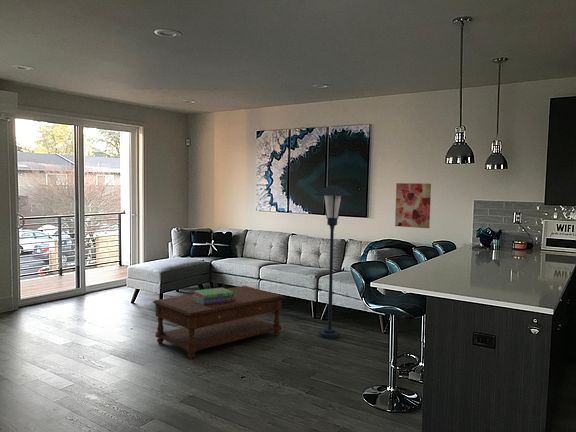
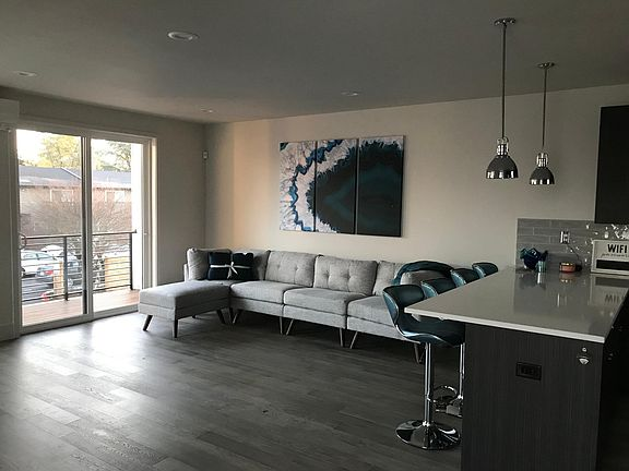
- wall art [394,182,432,229]
- stack of books [192,287,235,305]
- floor lamp [313,185,353,340]
- coffee table [152,285,286,360]
